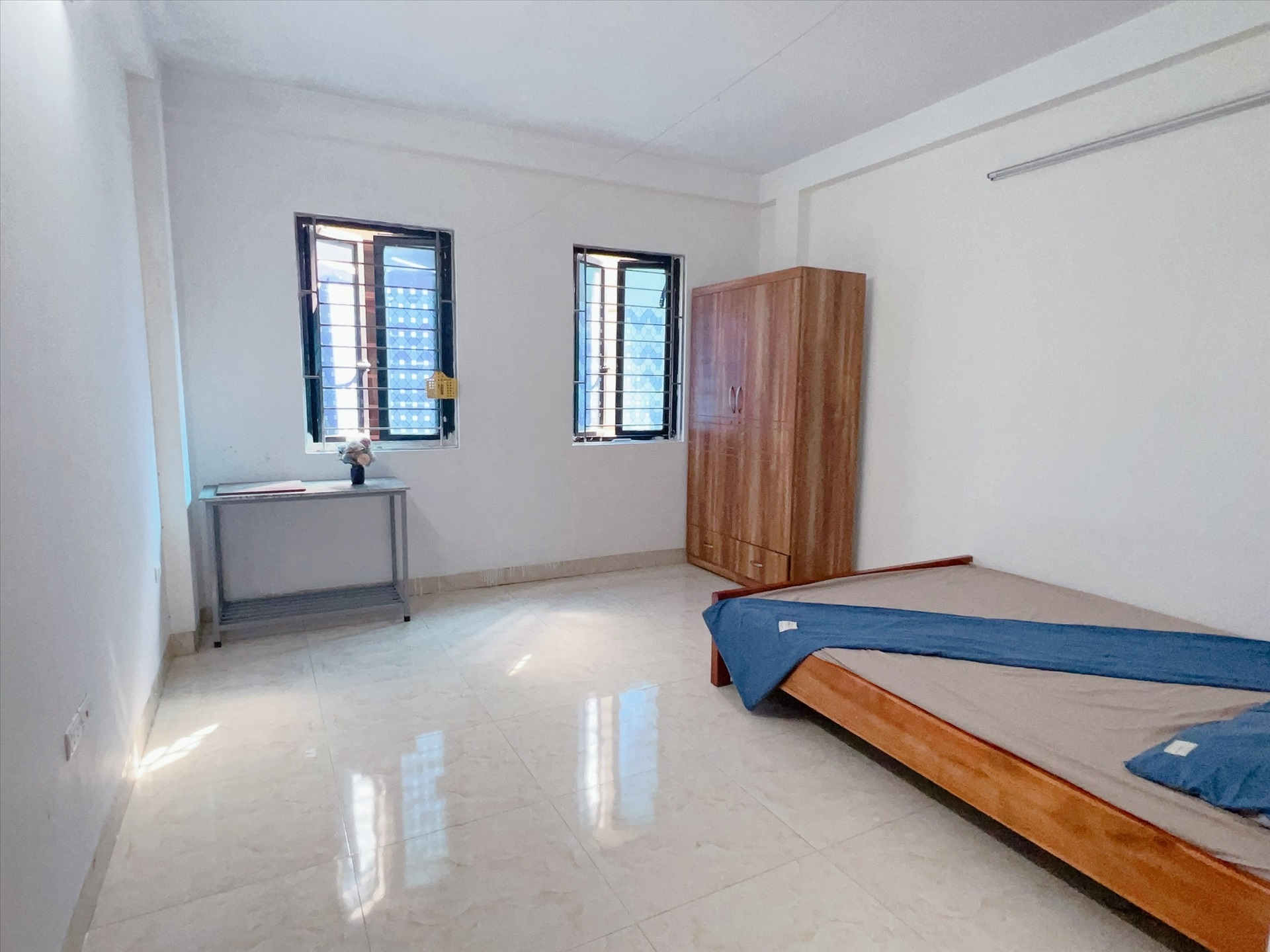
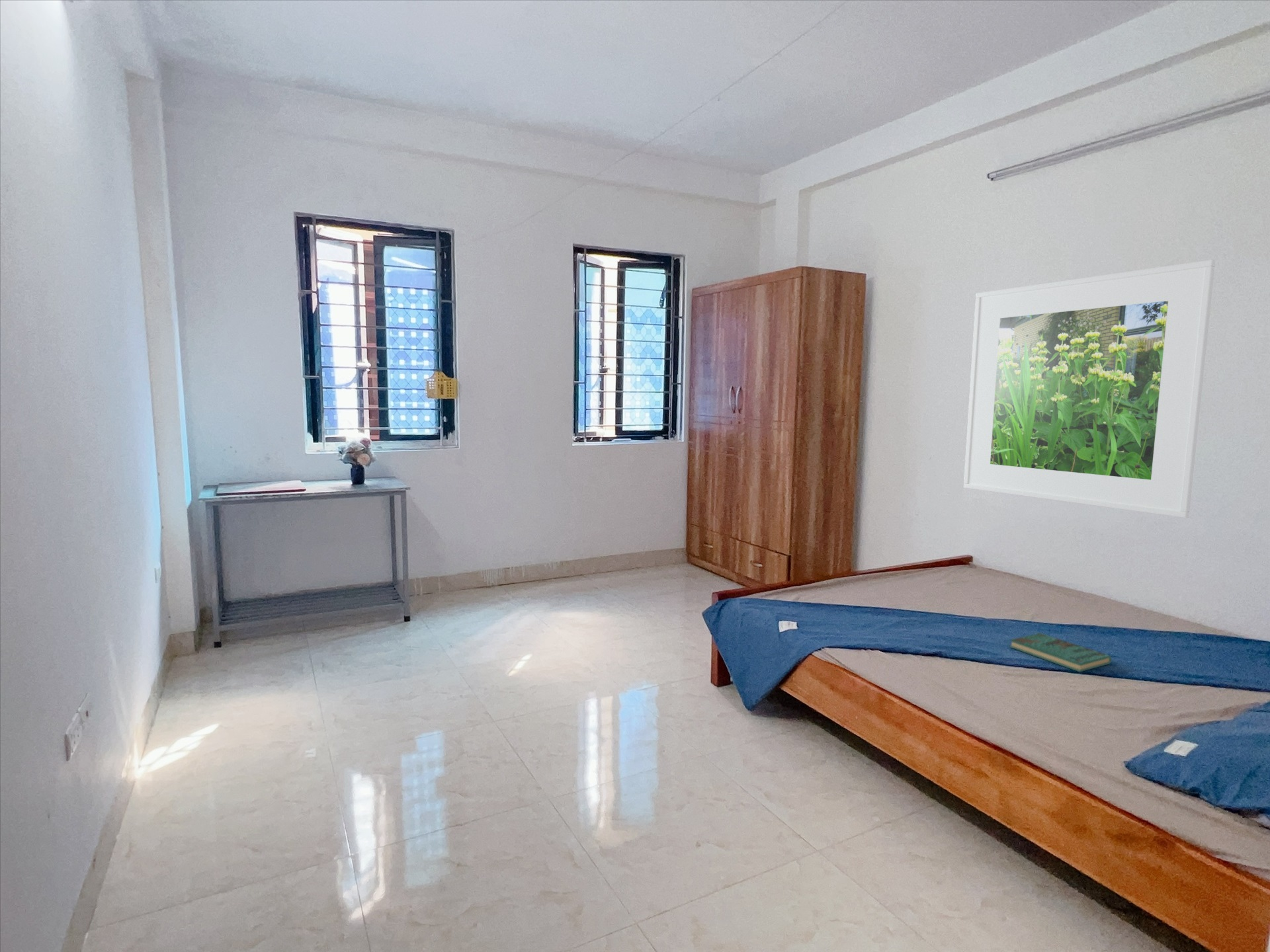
+ book [1009,632,1113,672]
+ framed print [963,259,1216,519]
